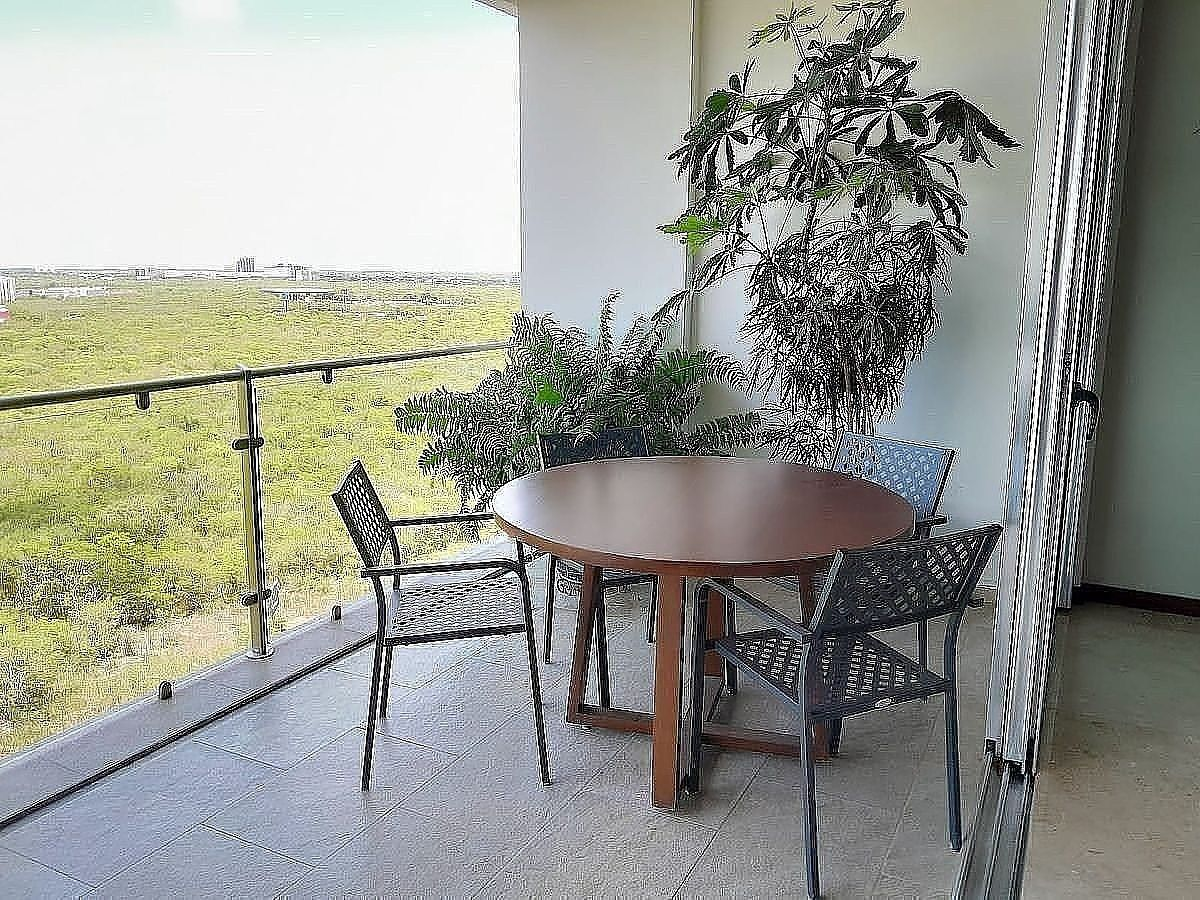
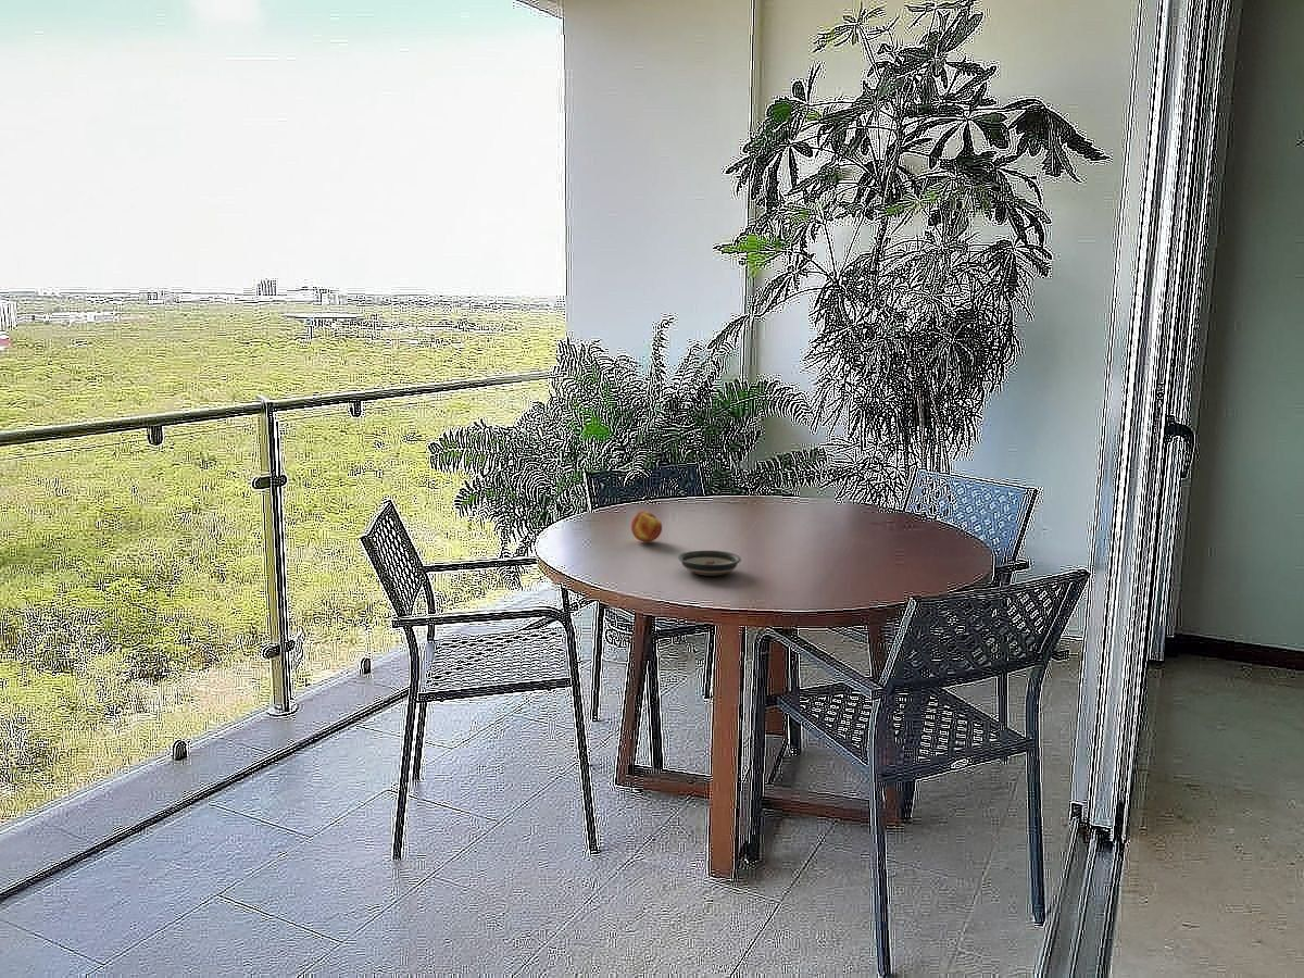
+ saucer [677,550,742,577]
+ fruit [630,511,663,543]
